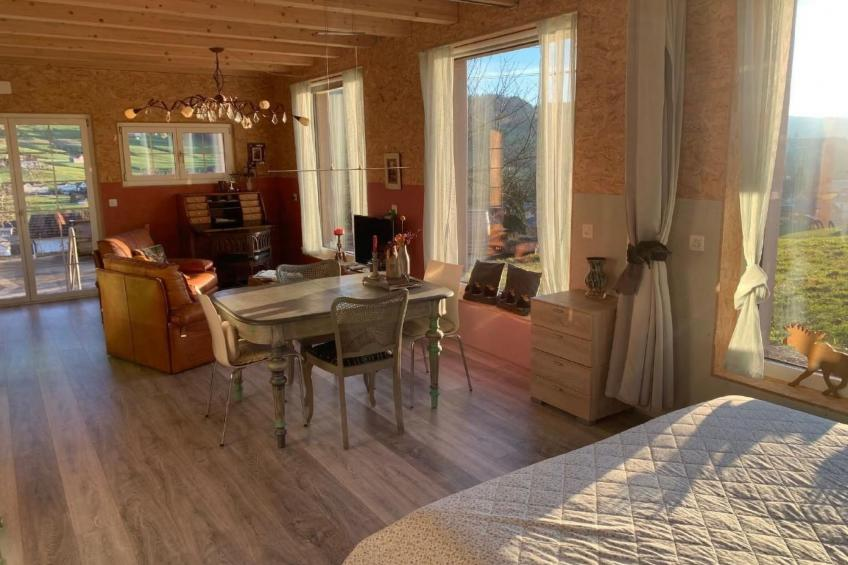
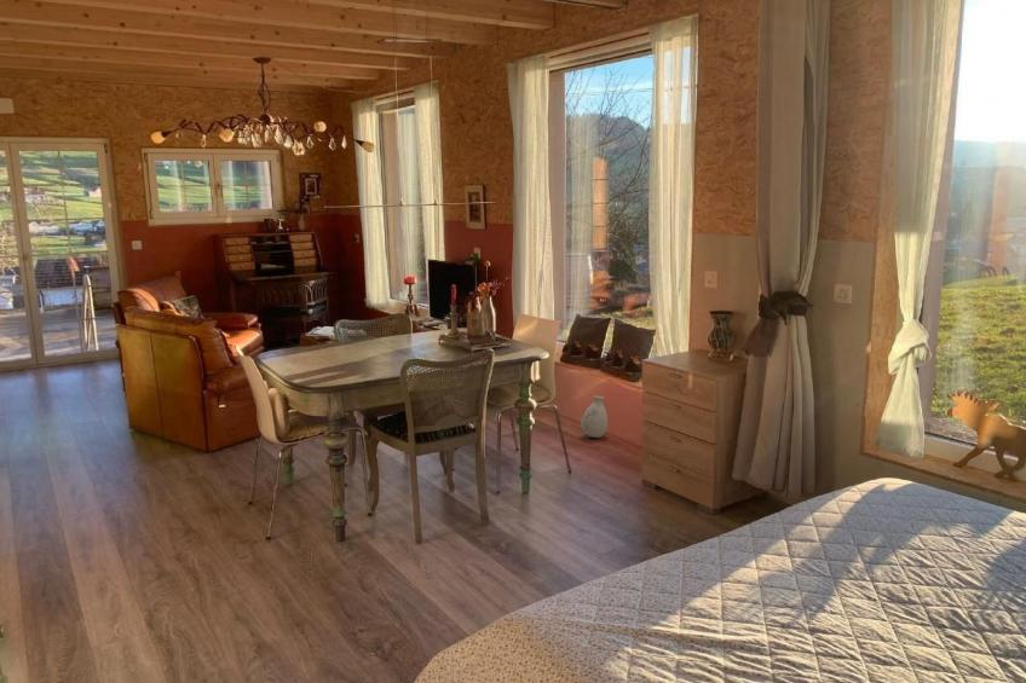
+ vase [580,394,609,439]
